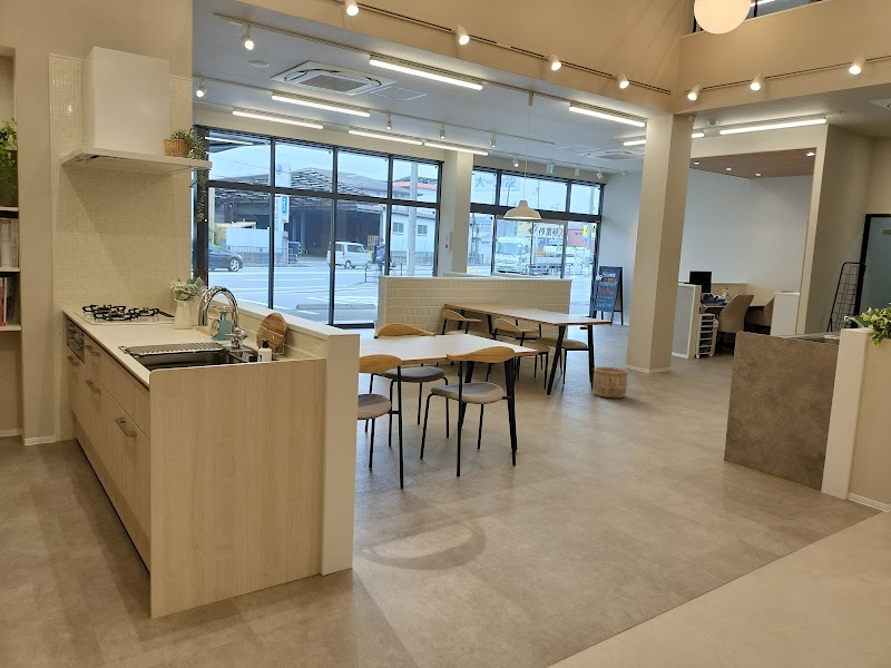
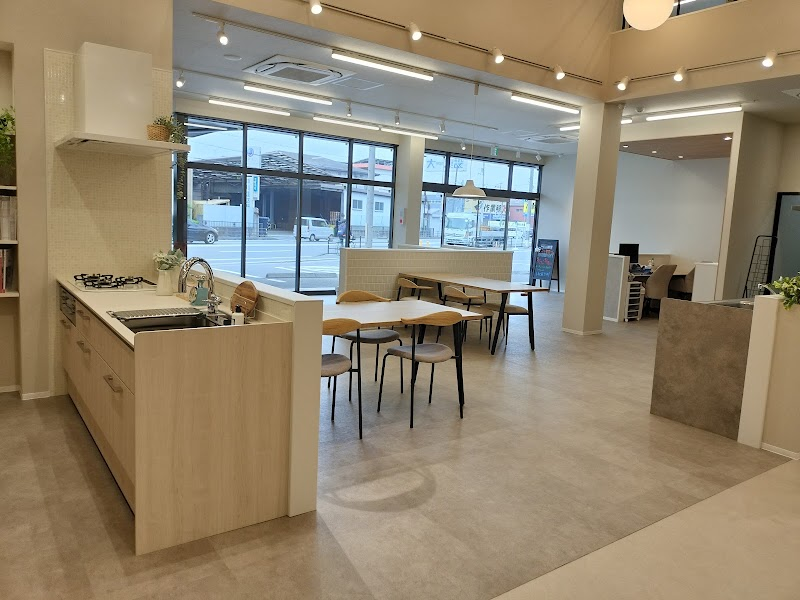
- wooden bucket [591,366,629,399]
